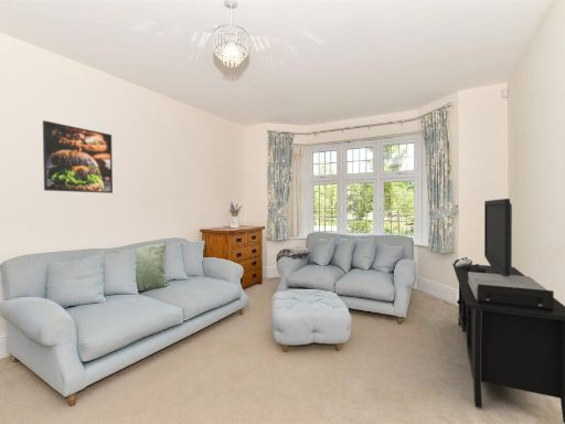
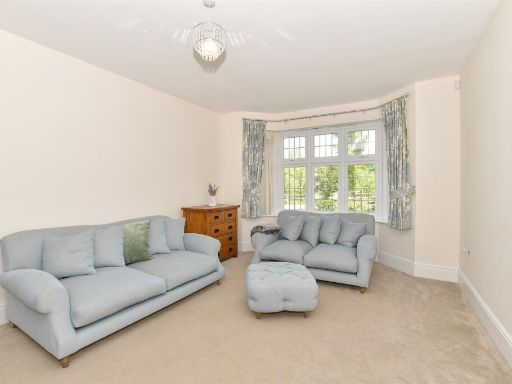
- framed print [42,119,114,194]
- media console [451,198,565,424]
